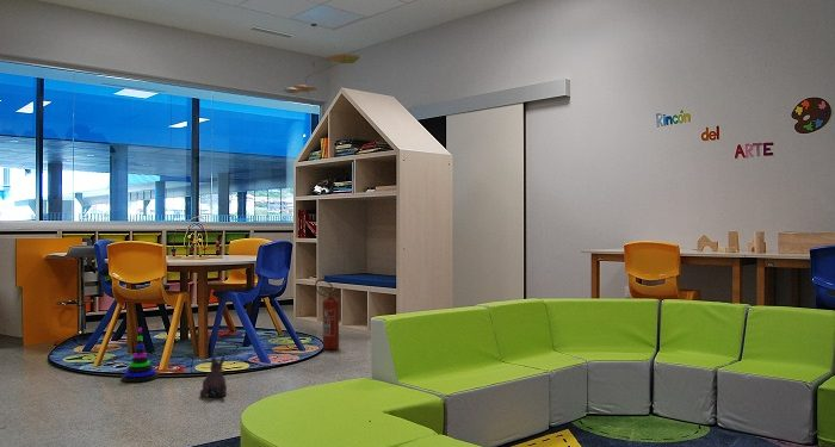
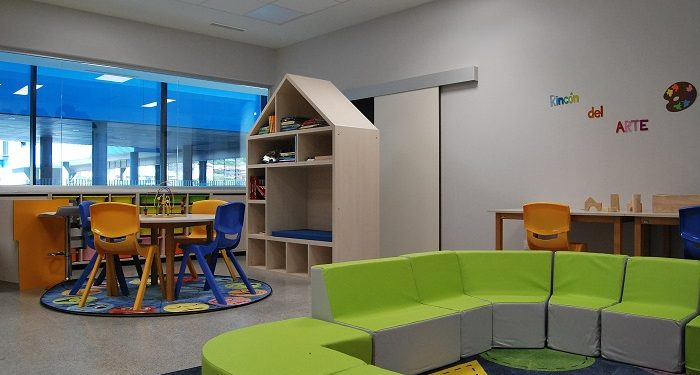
- stacking toy [120,327,160,383]
- fire extinguisher [314,278,341,350]
- plush toy [199,355,228,398]
- ceiling mobile [283,23,360,110]
